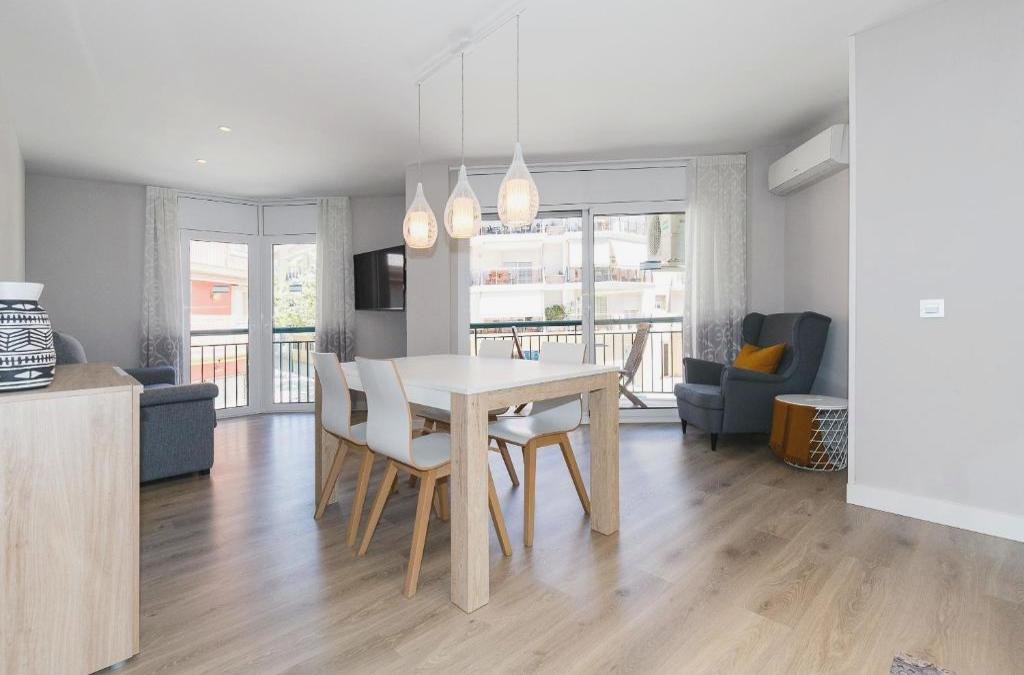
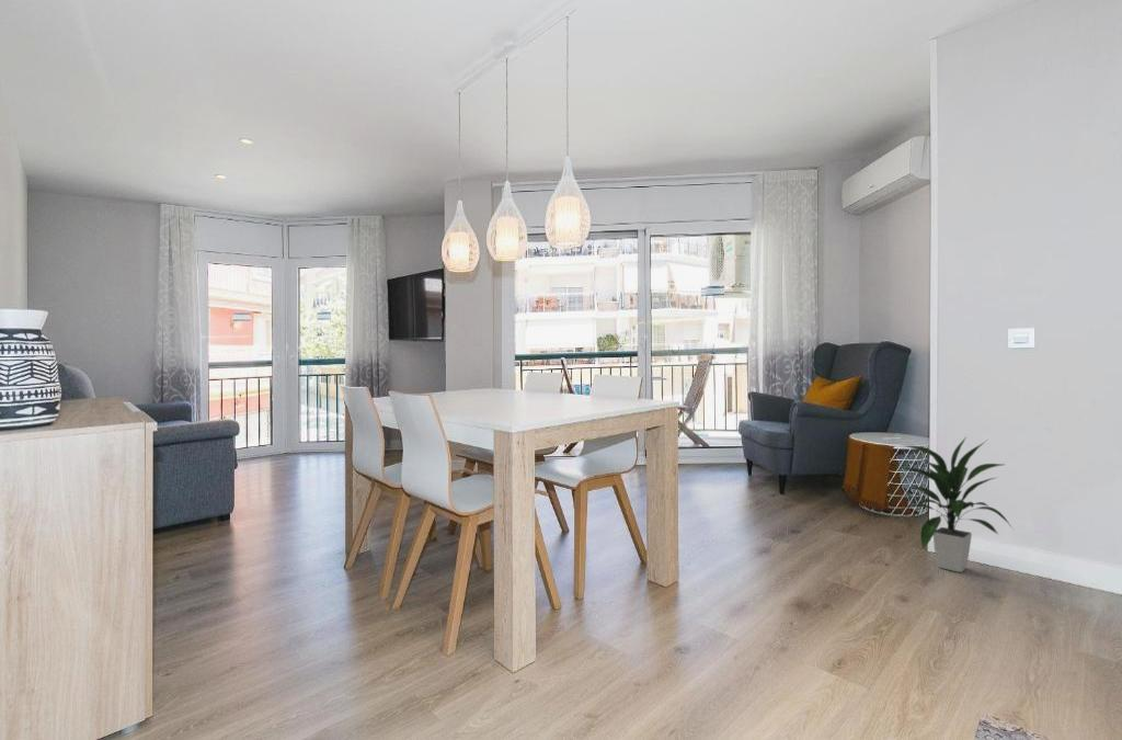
+ indoor plant [895,435,1014,573]
